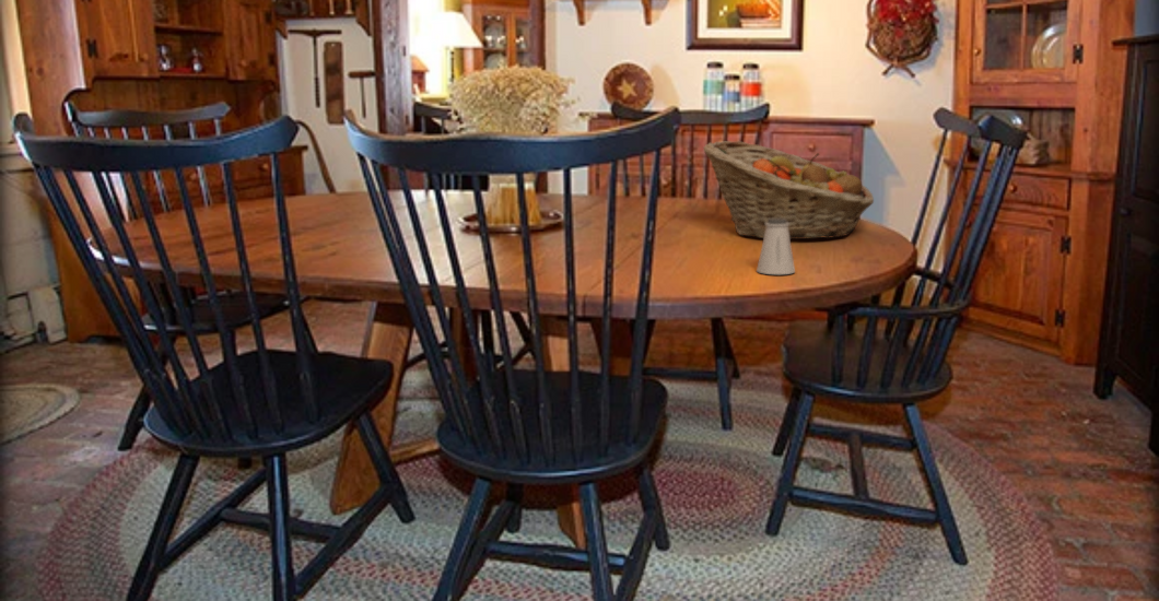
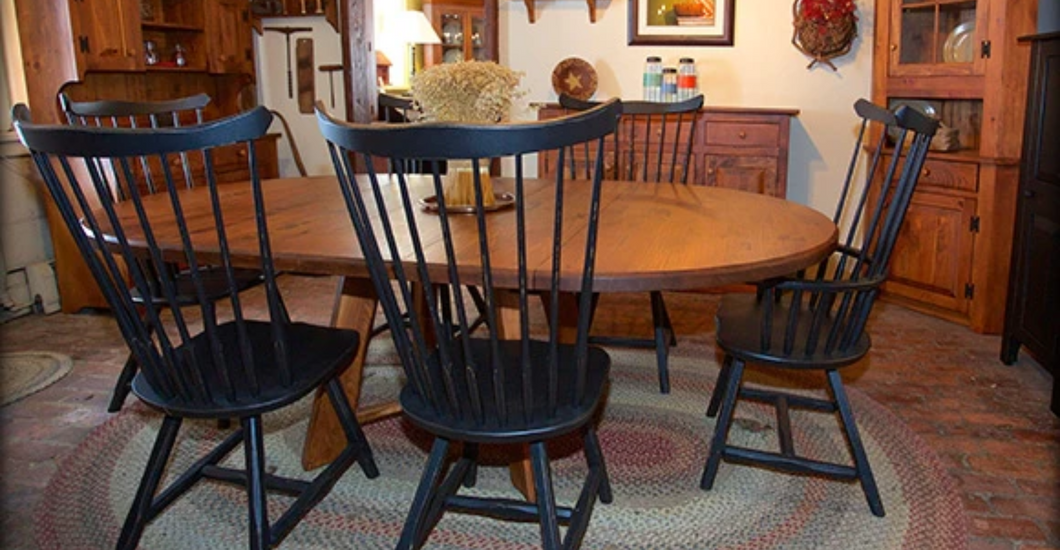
- fruit basket [702,140,875,240]
- saltshaker [756,219,796,275]
